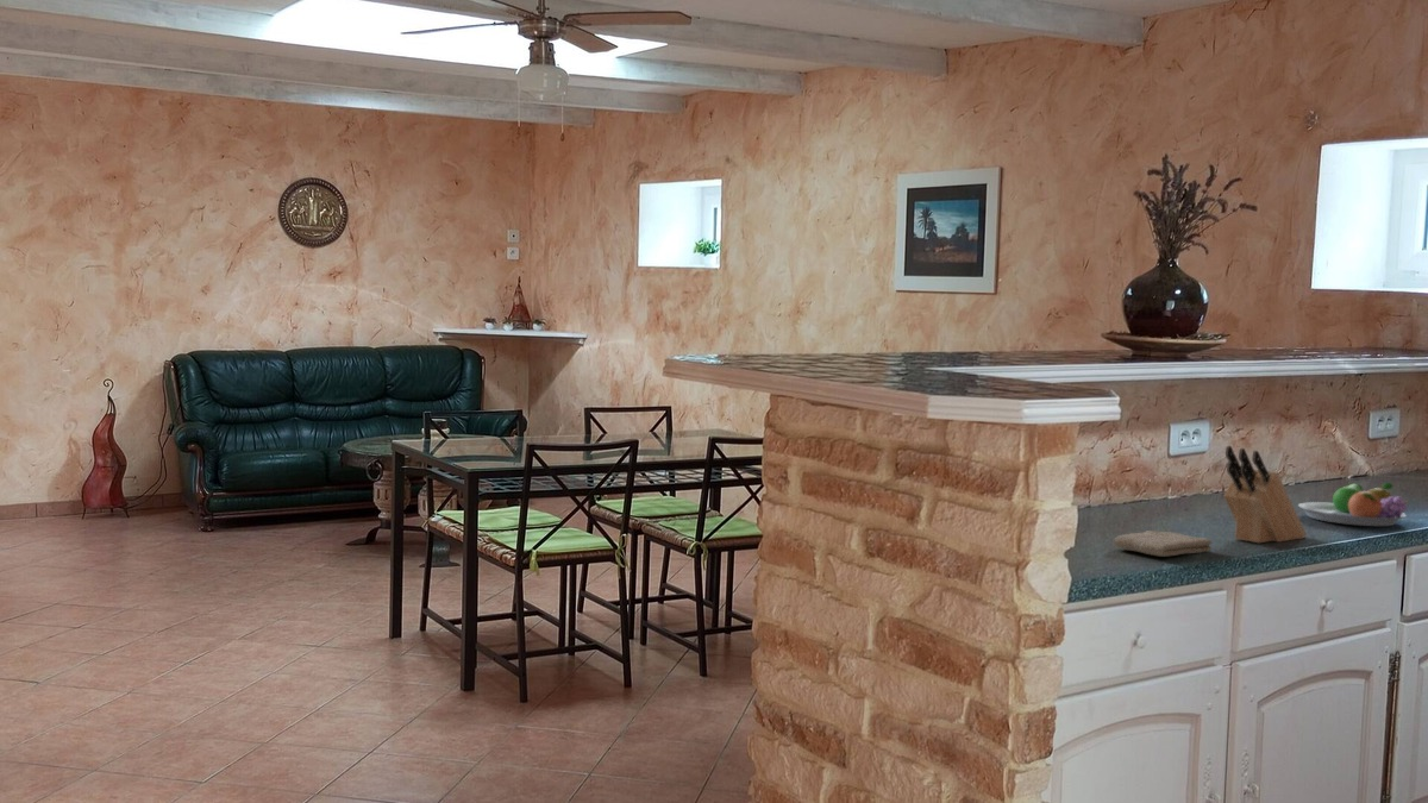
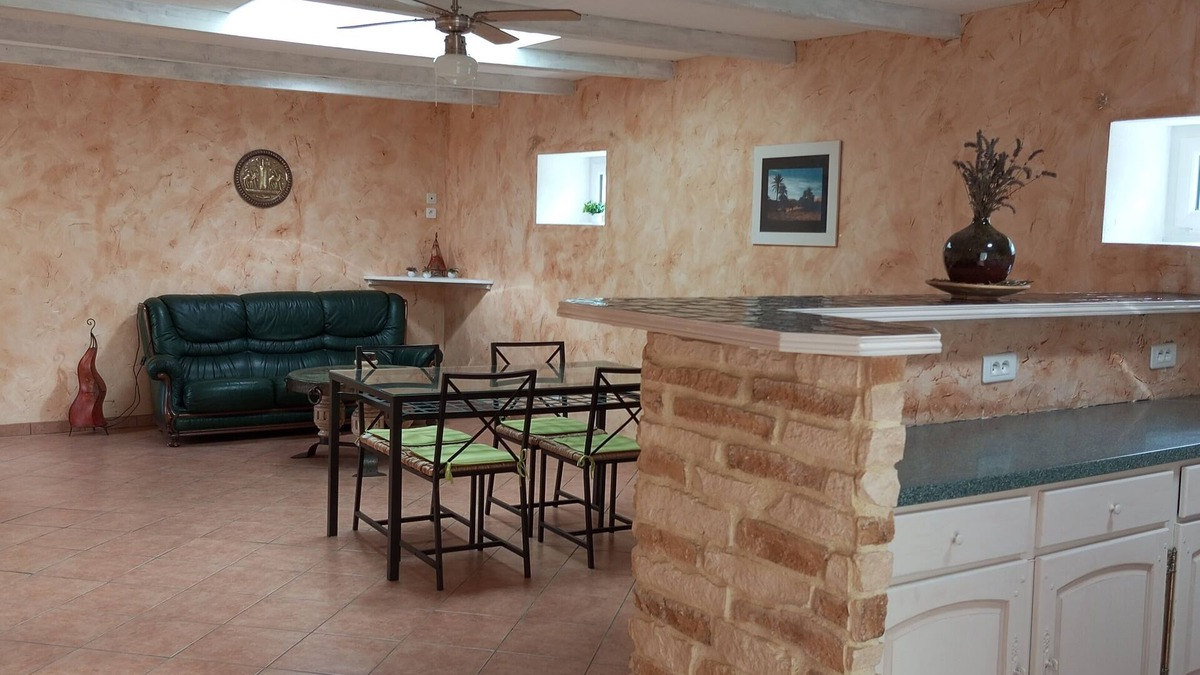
- knife block [1223,445,1308,544]
- fruit bowl [1297,482,1410,527]
- washcloth [1111,529,1213,558]
